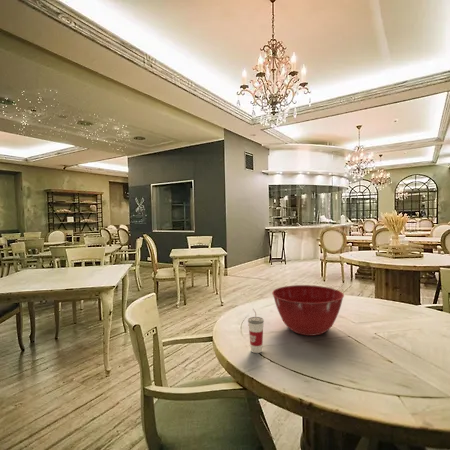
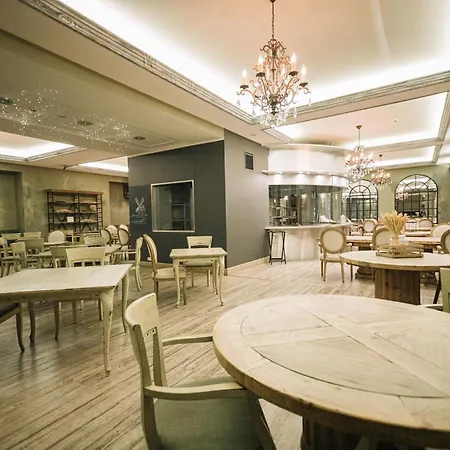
- mixing bowl [271,284,345,337]
- cup [247,308,265,354]
